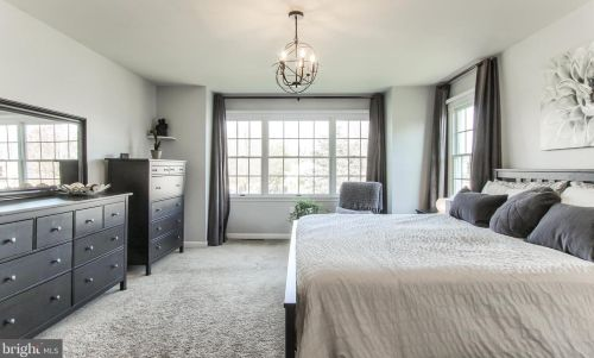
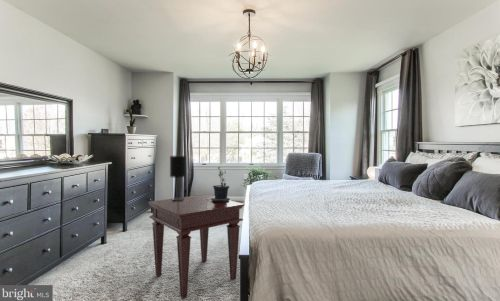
+ potted plant [206,166,231,202]
+ table lamp [169,155,187,201]
+ side table [147,193,245,300]
